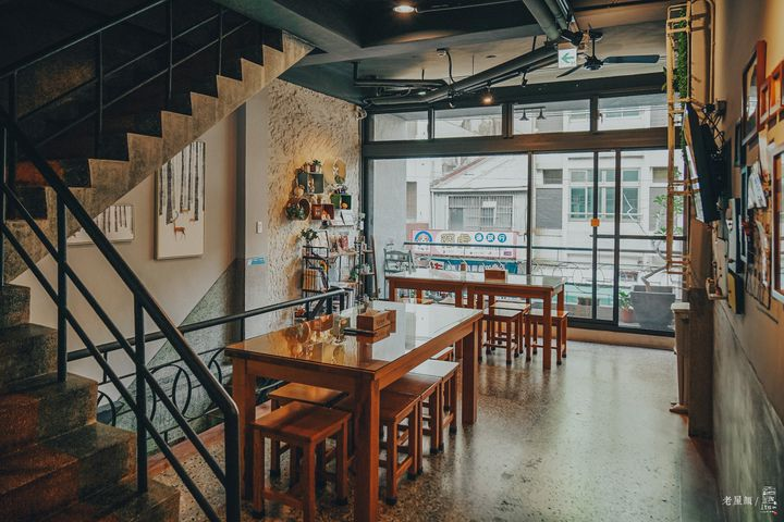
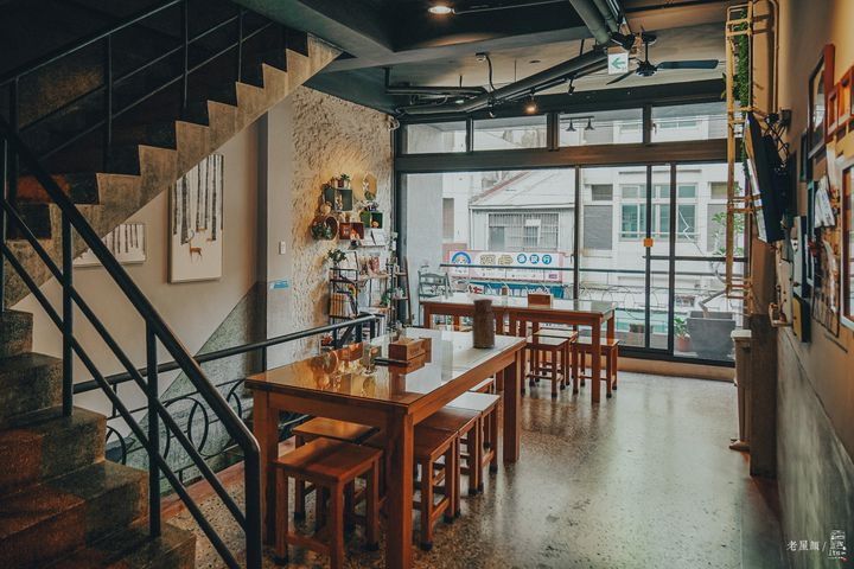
+ vase [471,298,496,349]
